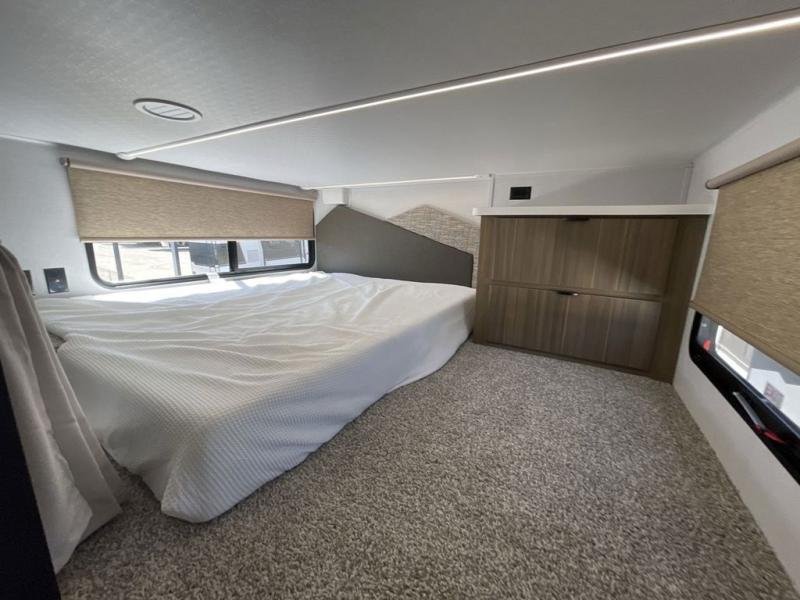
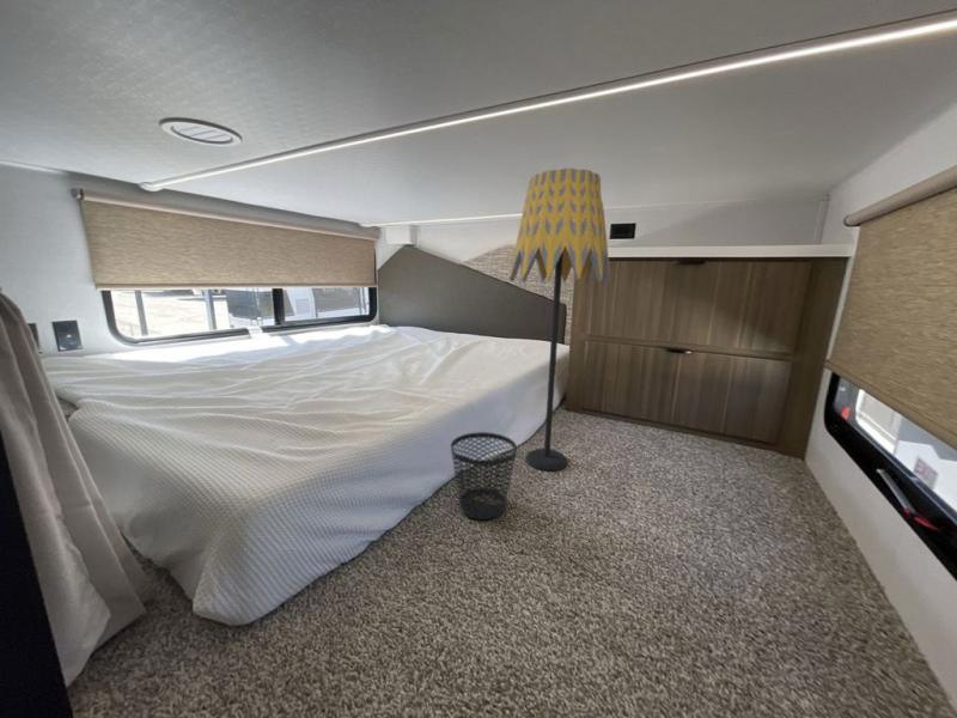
+ wastebasket [450,431,518,521]
+ floor lamp [508,168,612,471]
